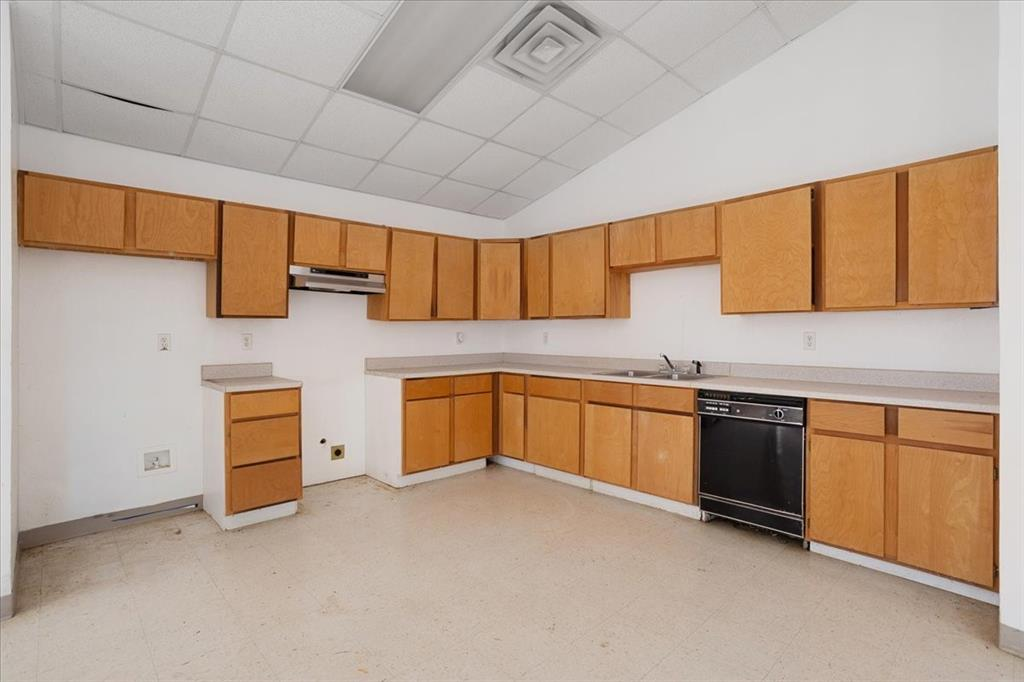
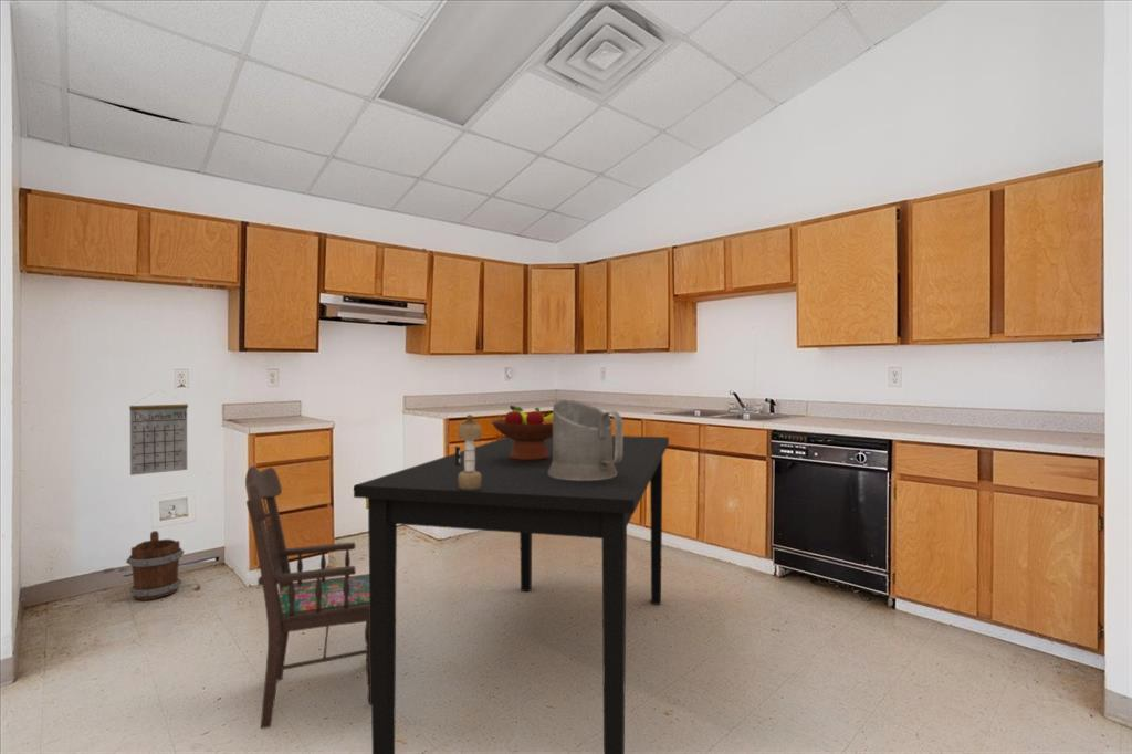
+ dining table [353,434,670,754]
+ fruit bowl [490,404,553,461]
+ bucket [125,530,185,601]
+ dining chair [244,464,371,730]
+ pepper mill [454,413,482,490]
+ calendar [128,389,189,477]
+ tea glass holder [548,399,623,480]
